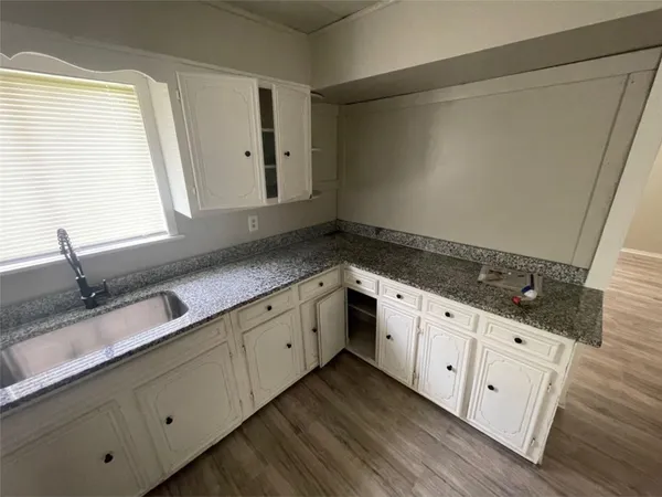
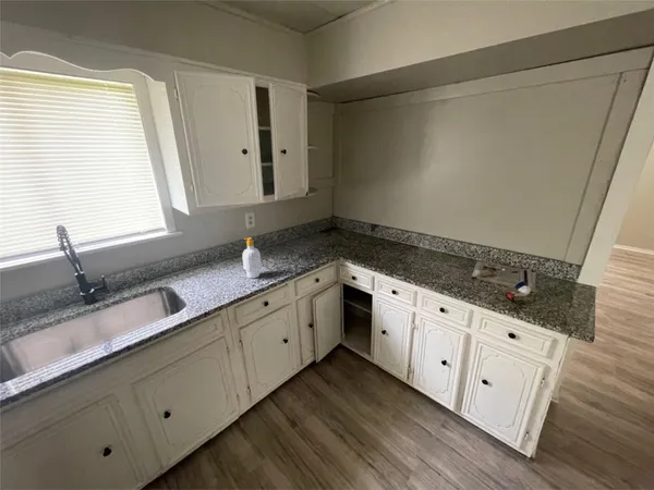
+ soap bottle [241,236,263,279]
